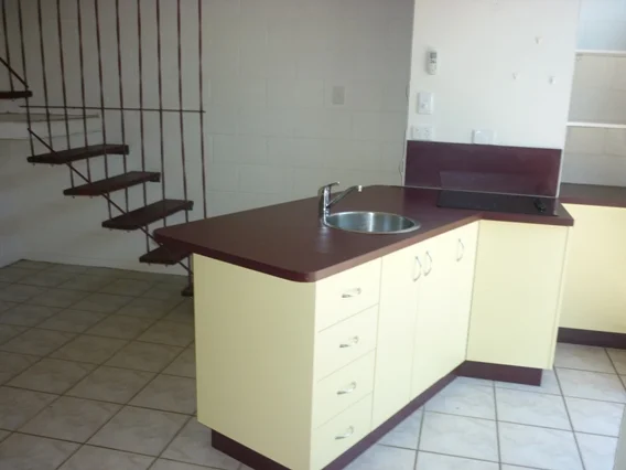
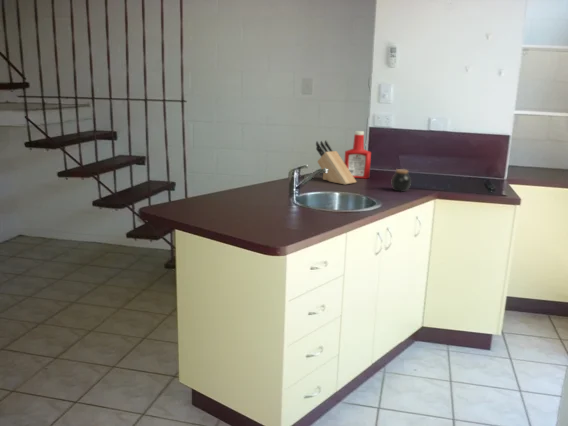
+ soap bottle [343,130,372,179]
+ jar [391,168,412,192]
+ knife block [315,139,358,186]
